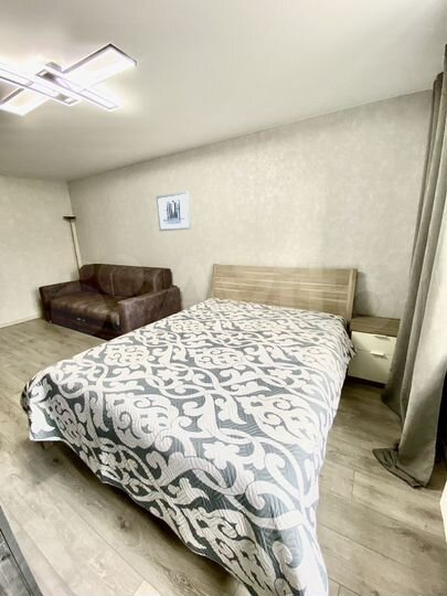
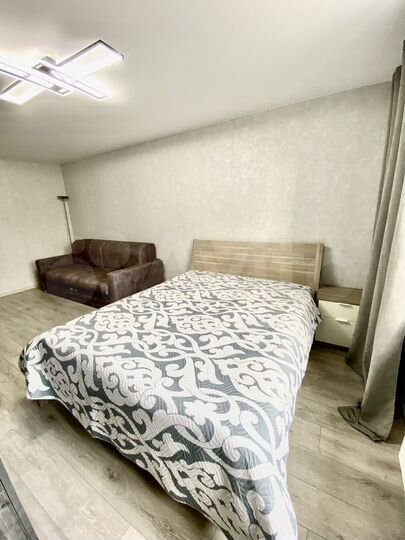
- wall art [156,190,192,232]
